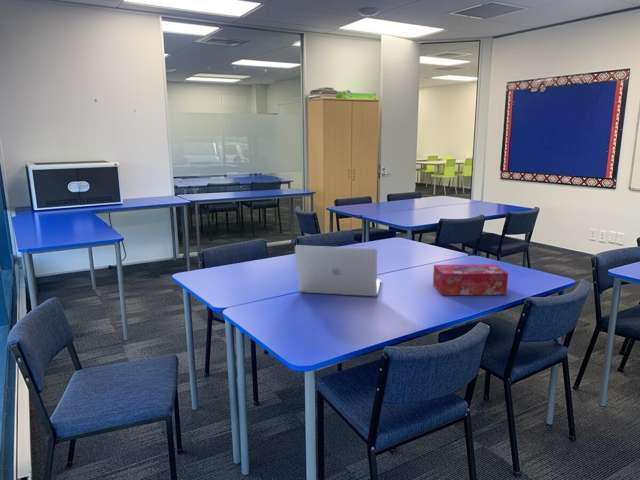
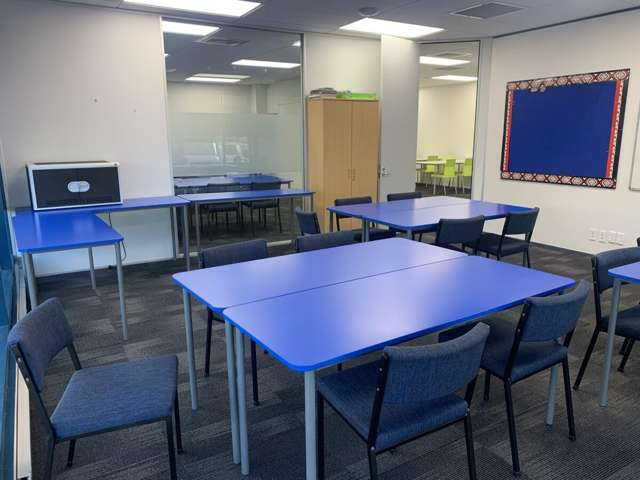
- tissue box [432,263,509,296]
- laptop [294,244,382,297]
